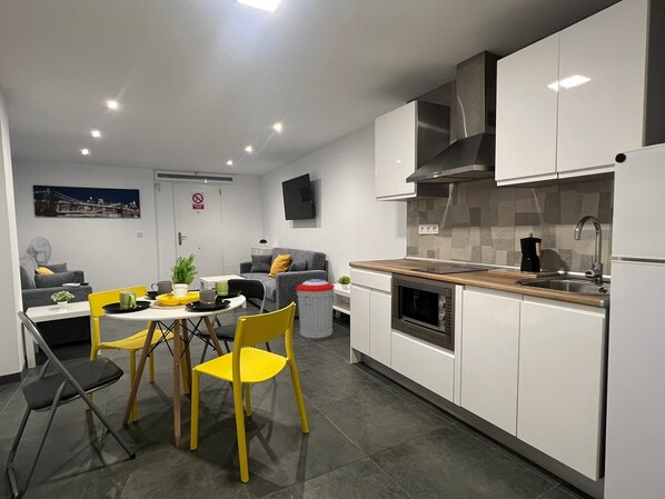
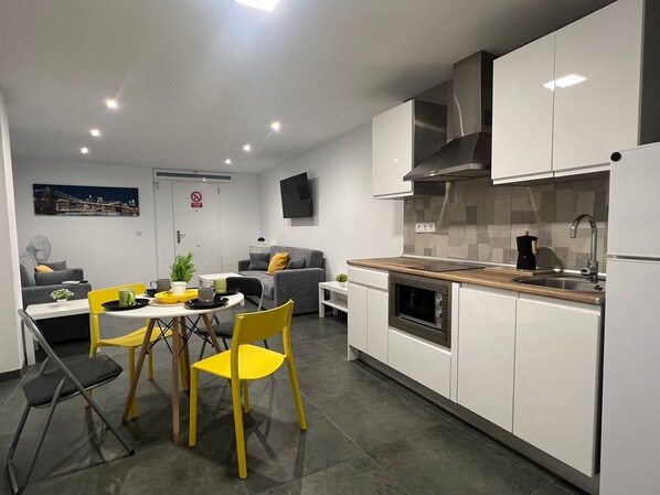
- trash can [295,278,335,340]
